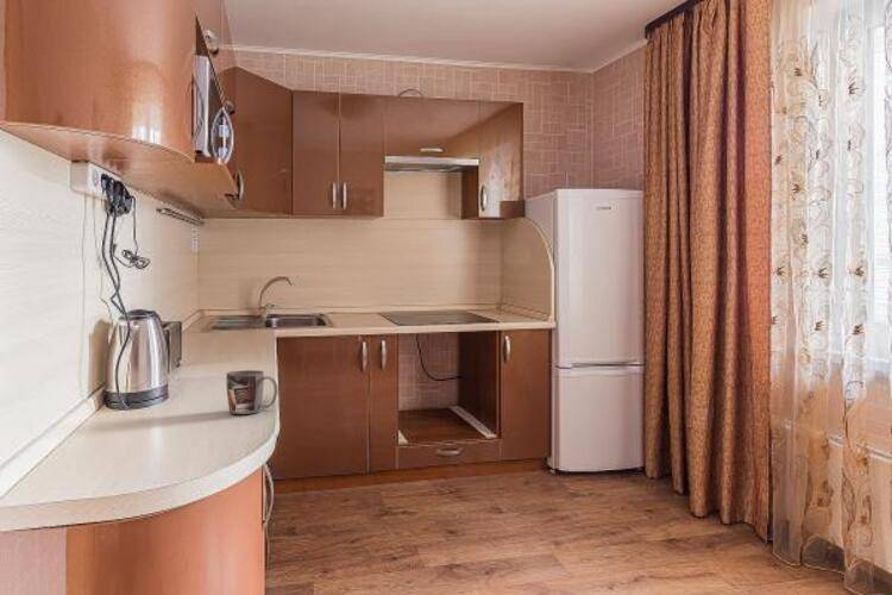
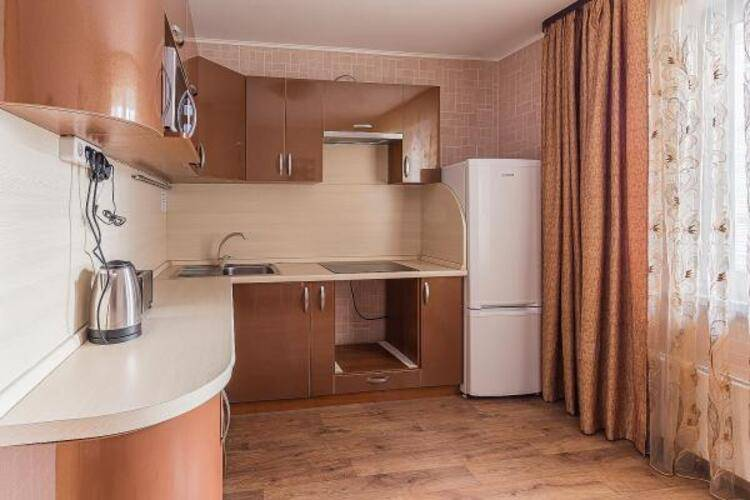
- mug [226,369,278,415]
